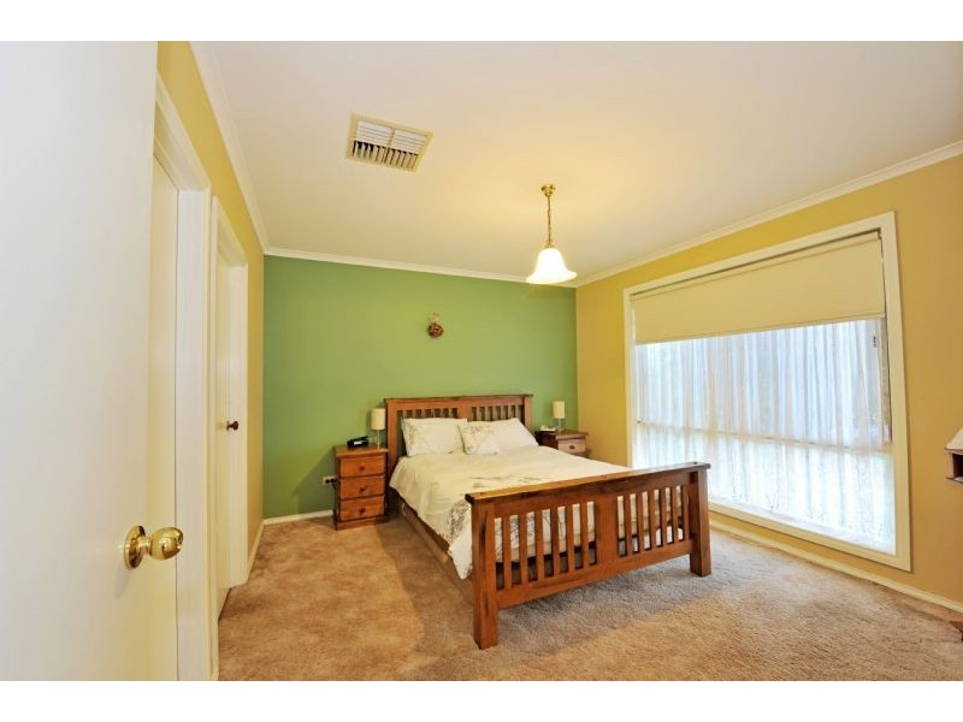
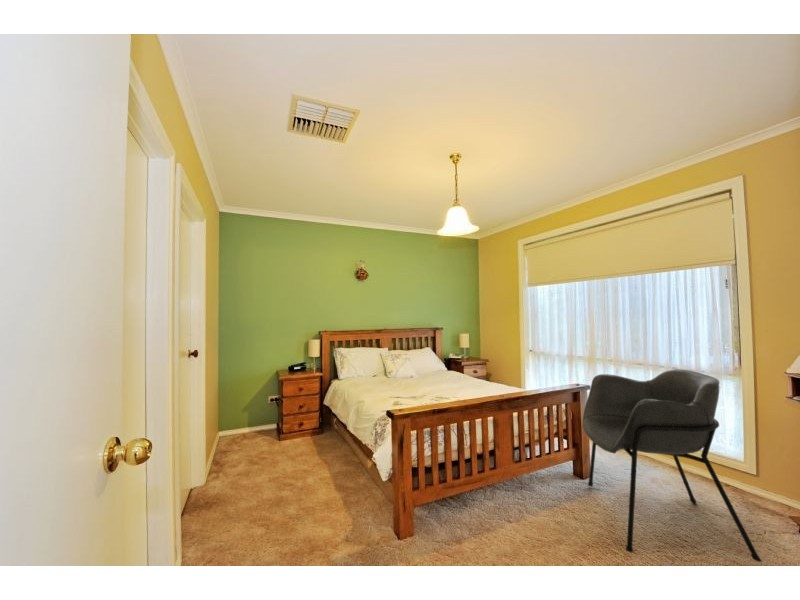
+ armchair [582,368,763,563]
